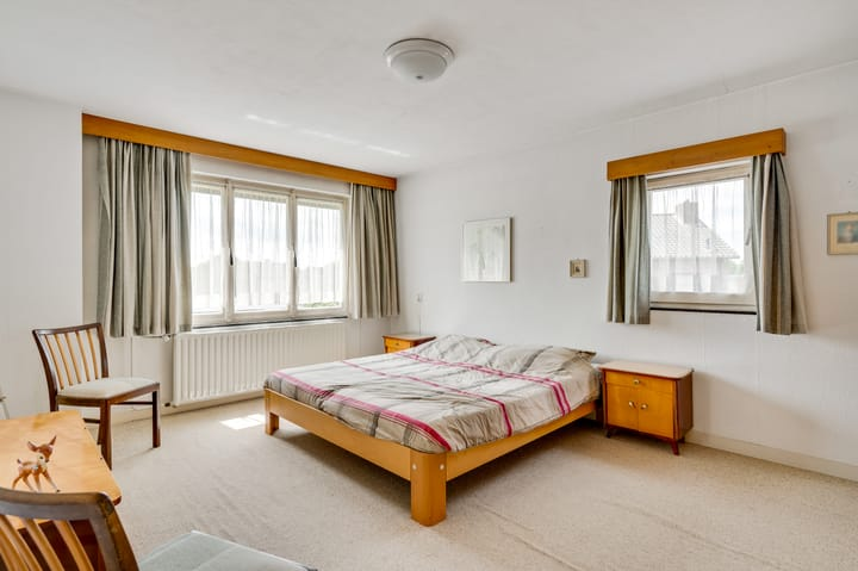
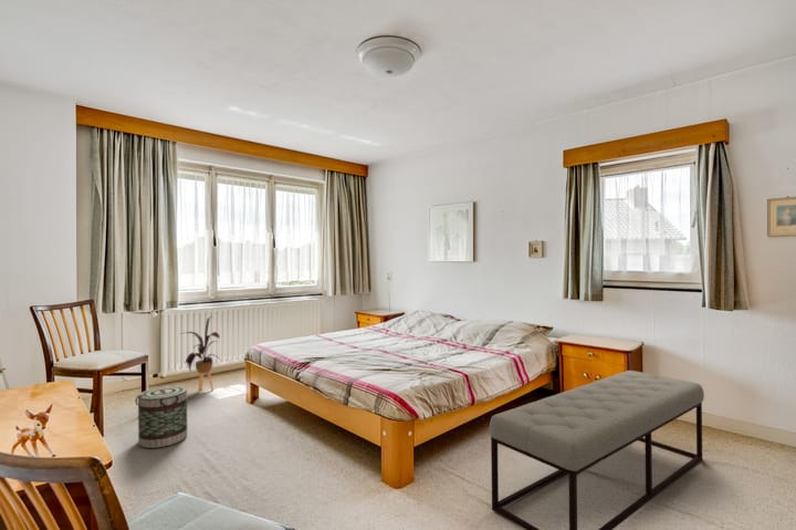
+ basket [134,385,188,449]
+ house plant [179,315,222,394]
+ bench [489,370,705,530]
